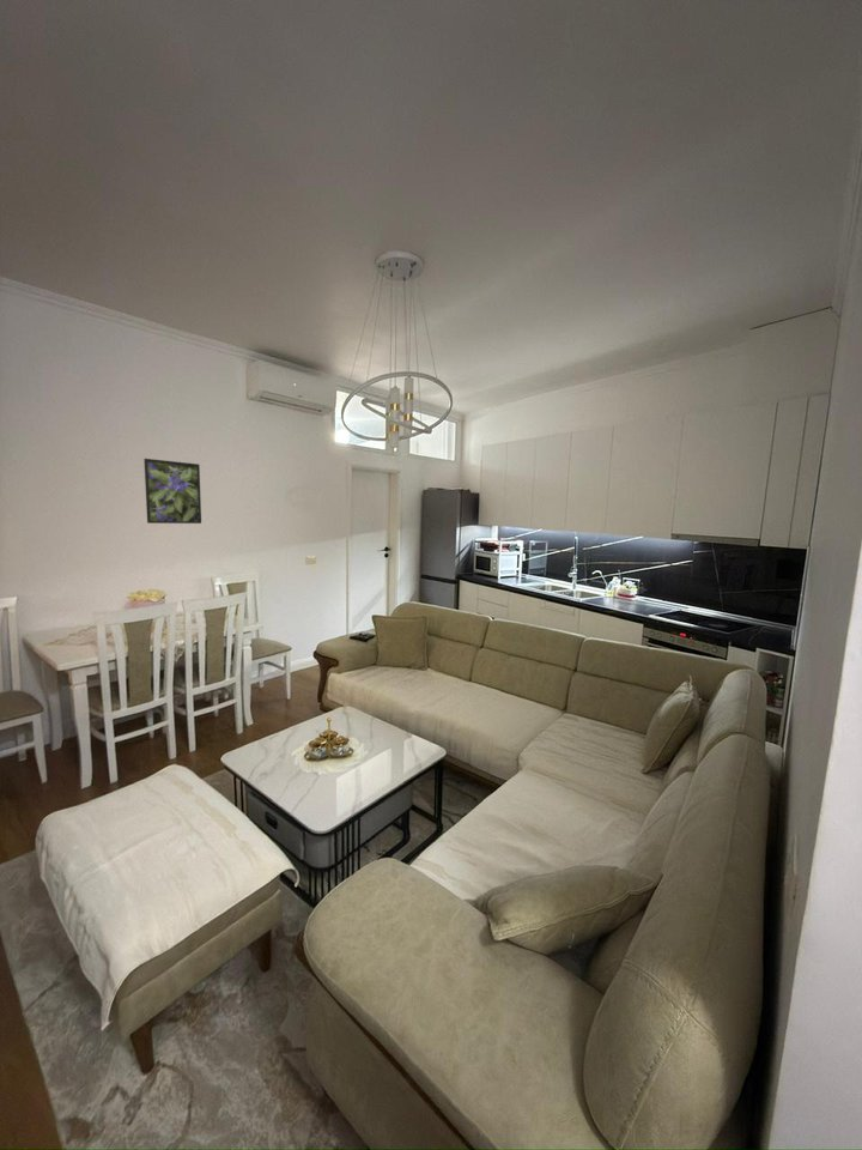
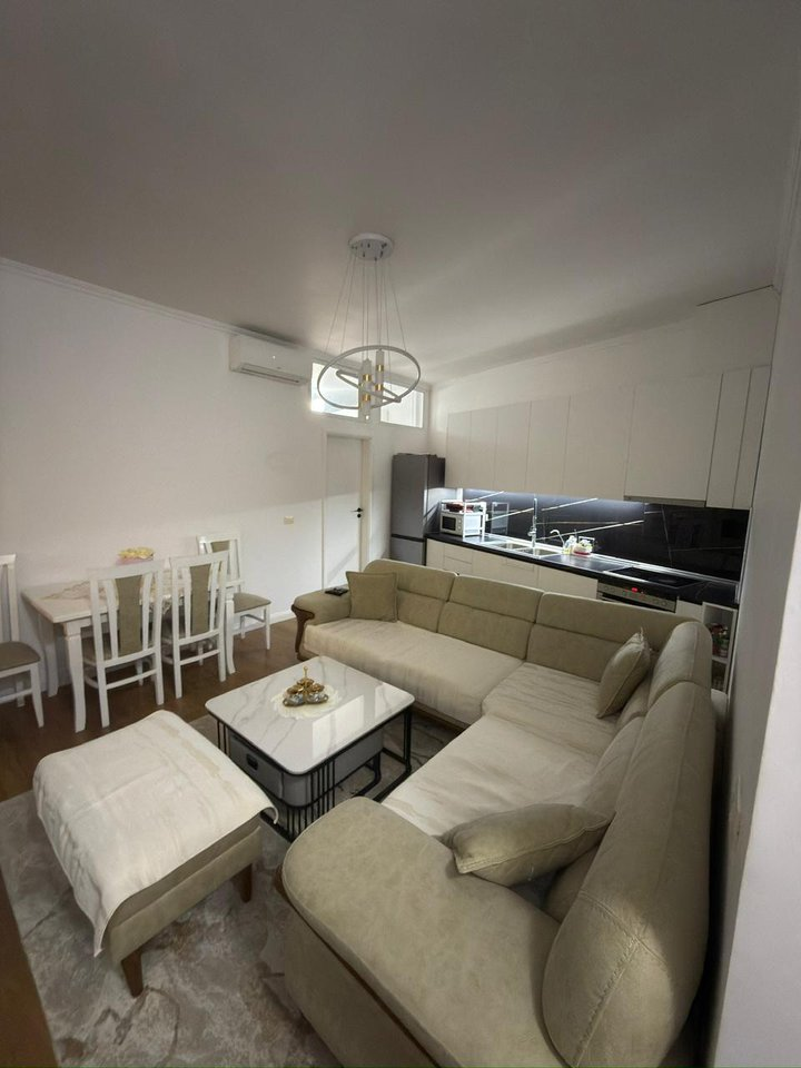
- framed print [142,458,202,525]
